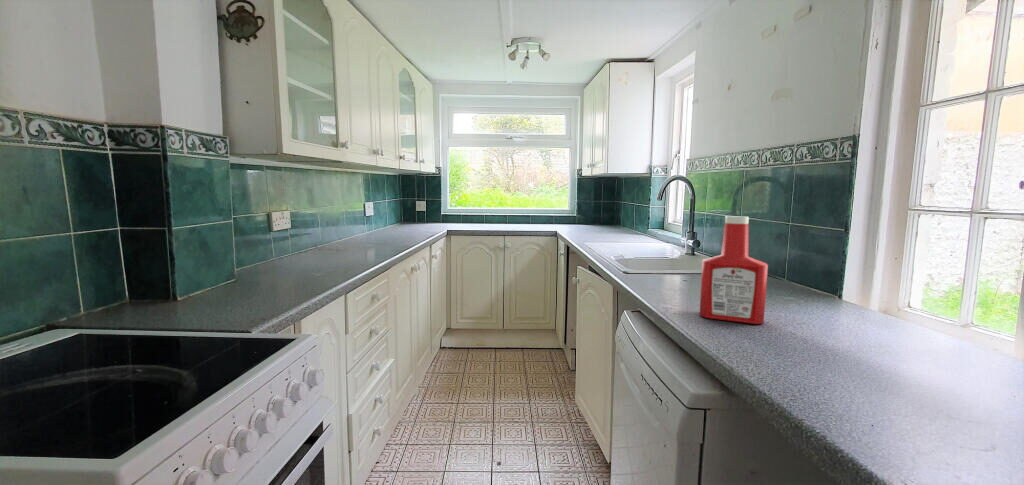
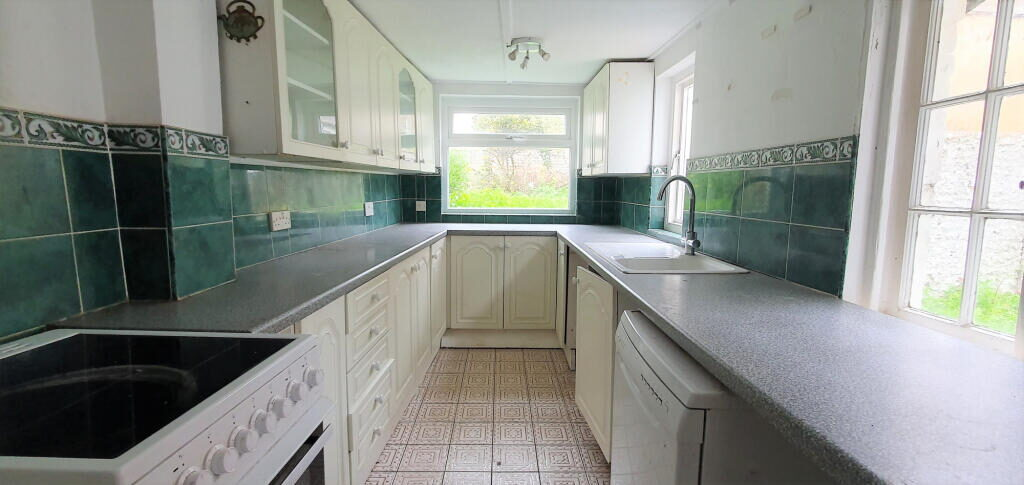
- soap bottle [698,215,769,325]
